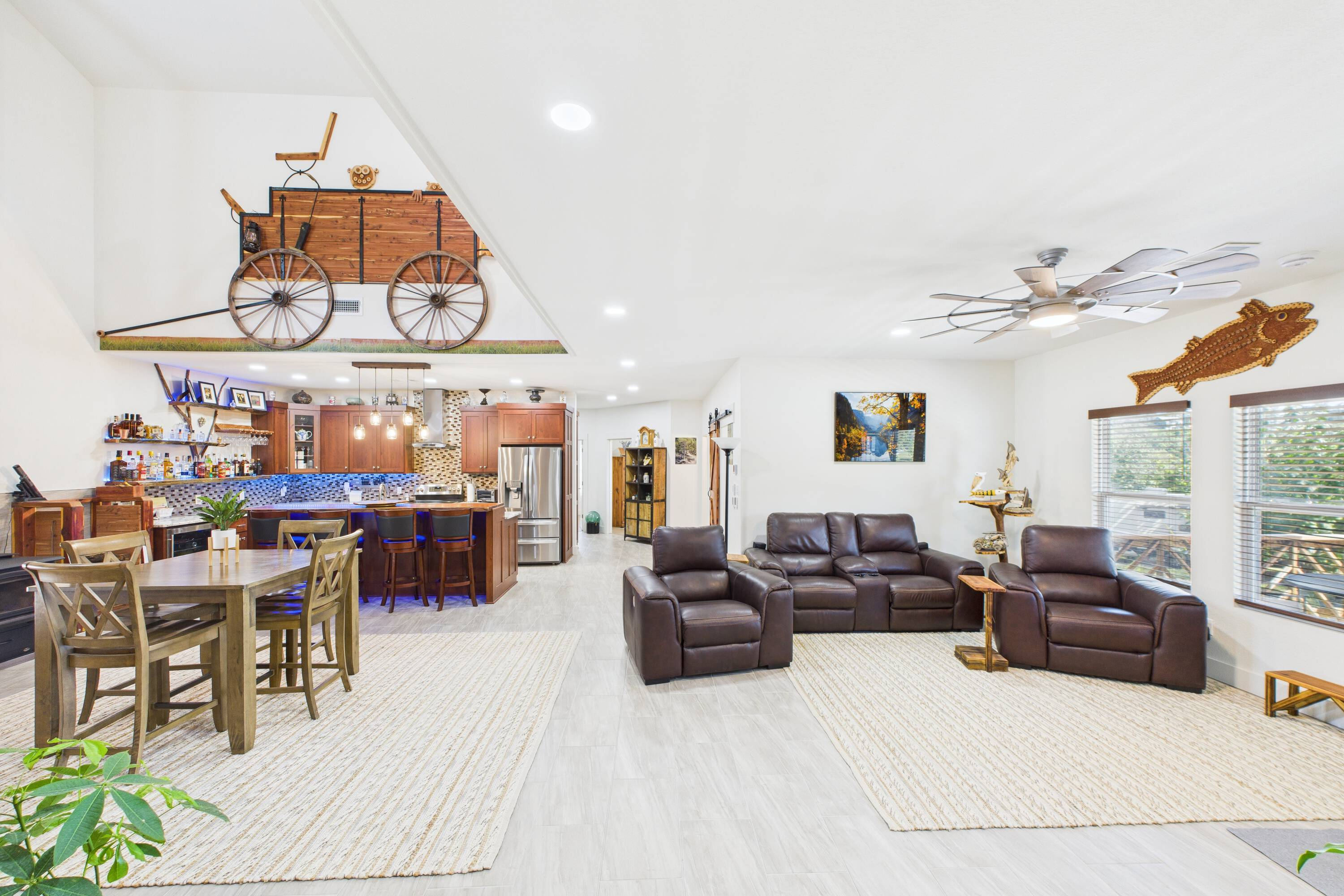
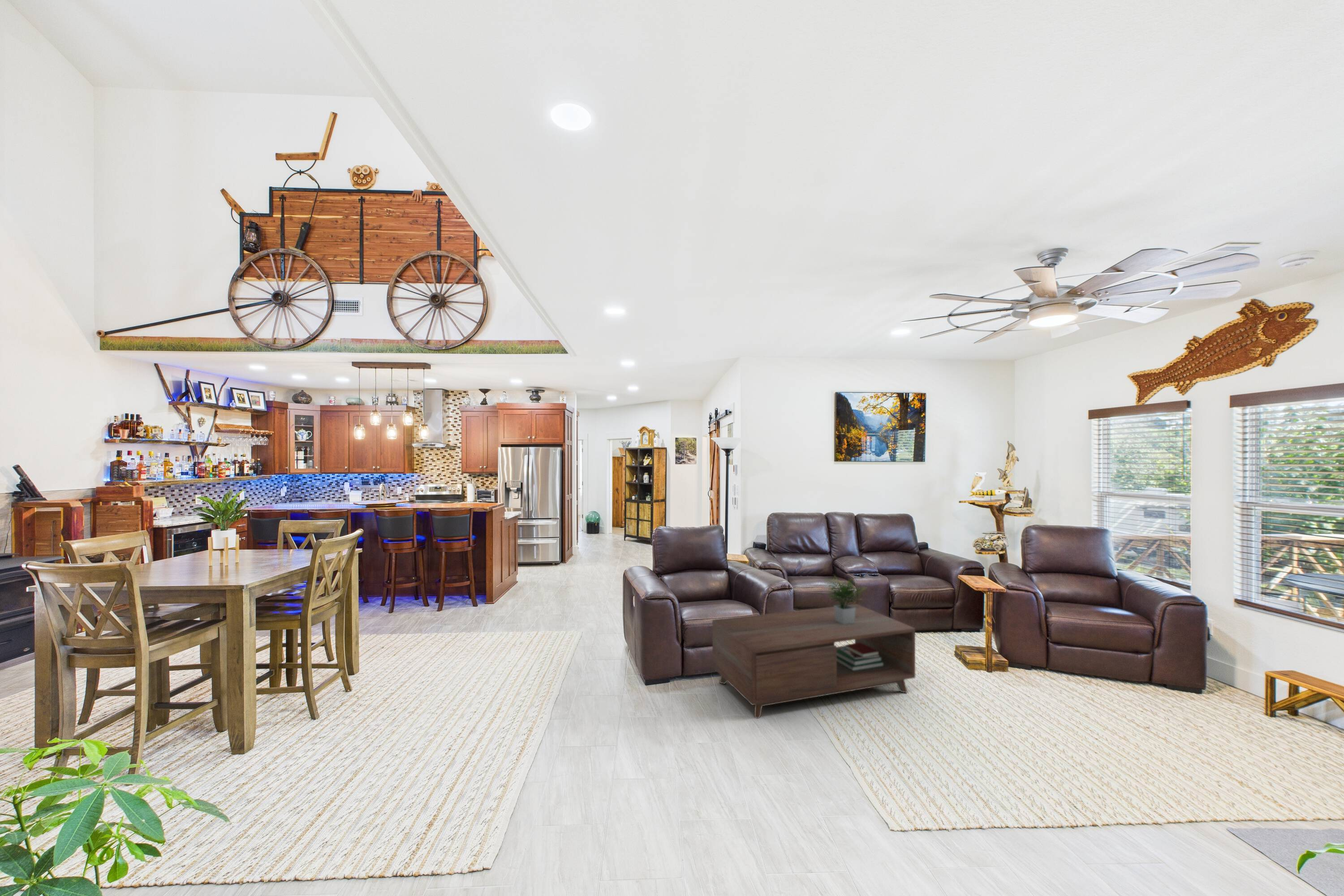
+ coffee table [712,574,916,719]
